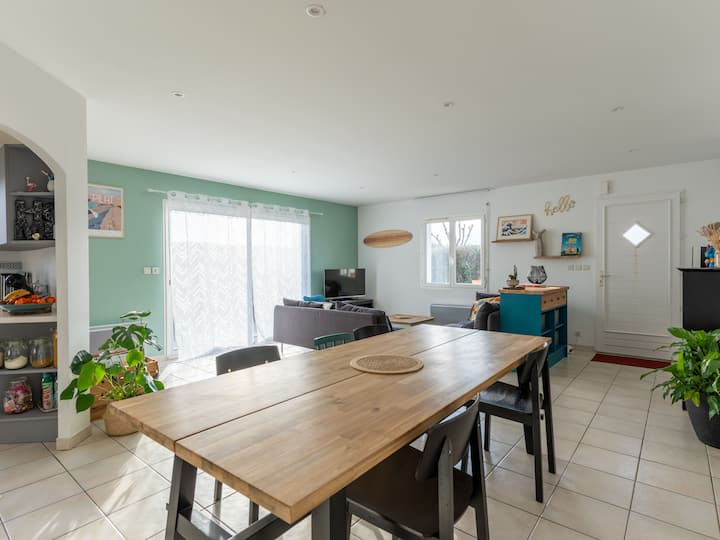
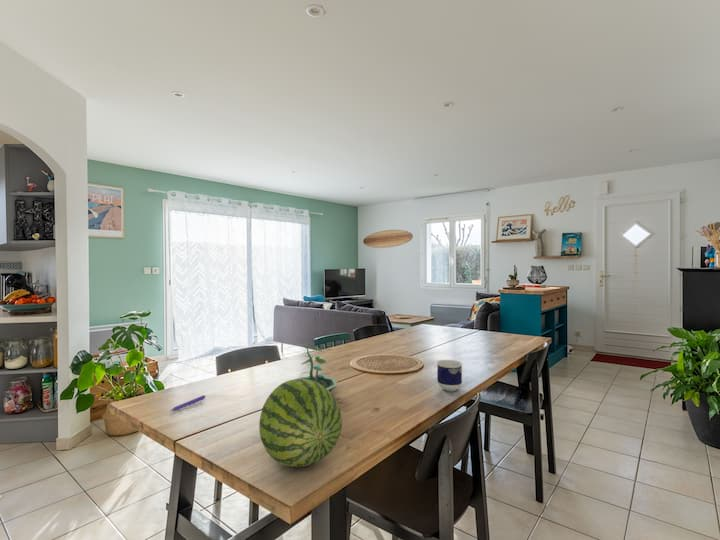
+ terrarium [296,345,339,393]
+ pen [169,394,207,412]
+ cup [436,359,463,392]
+ fruit [258,378,343,468]
